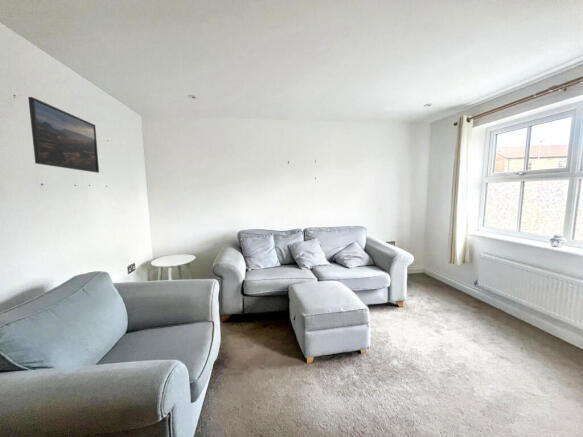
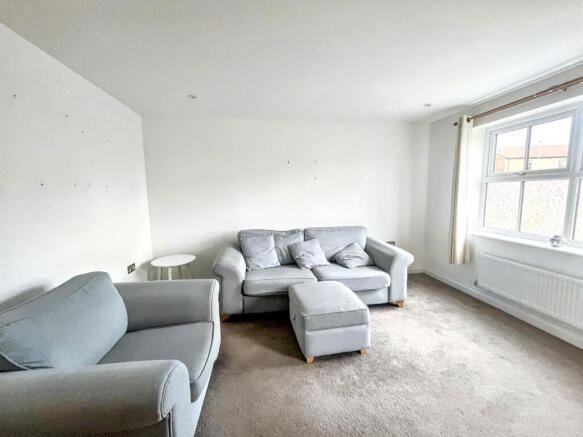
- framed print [27,96,100,174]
